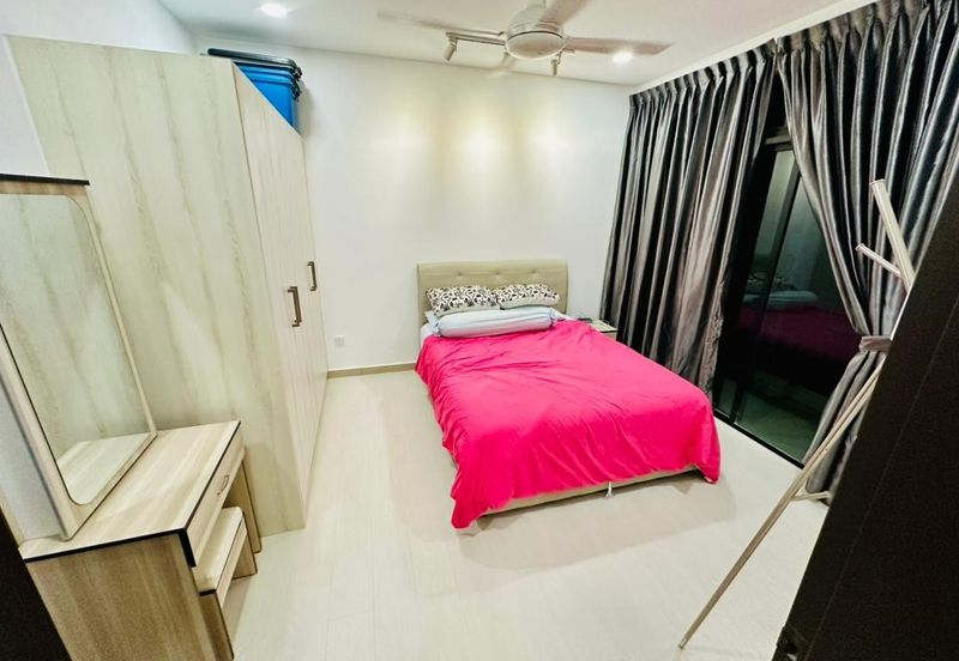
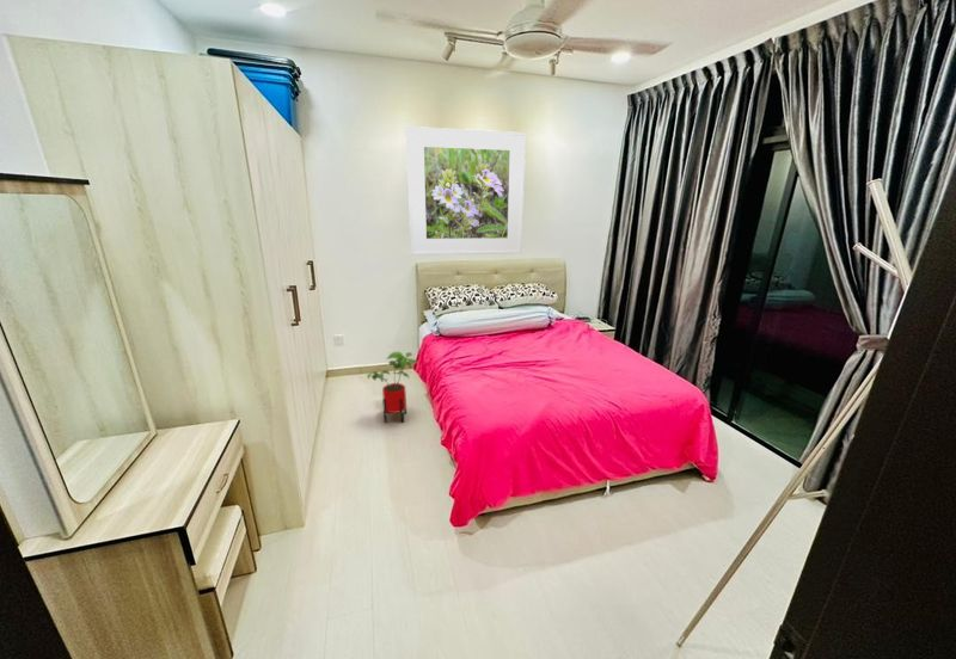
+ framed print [404,125,527,257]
+ house plant [366,351,418,424]
